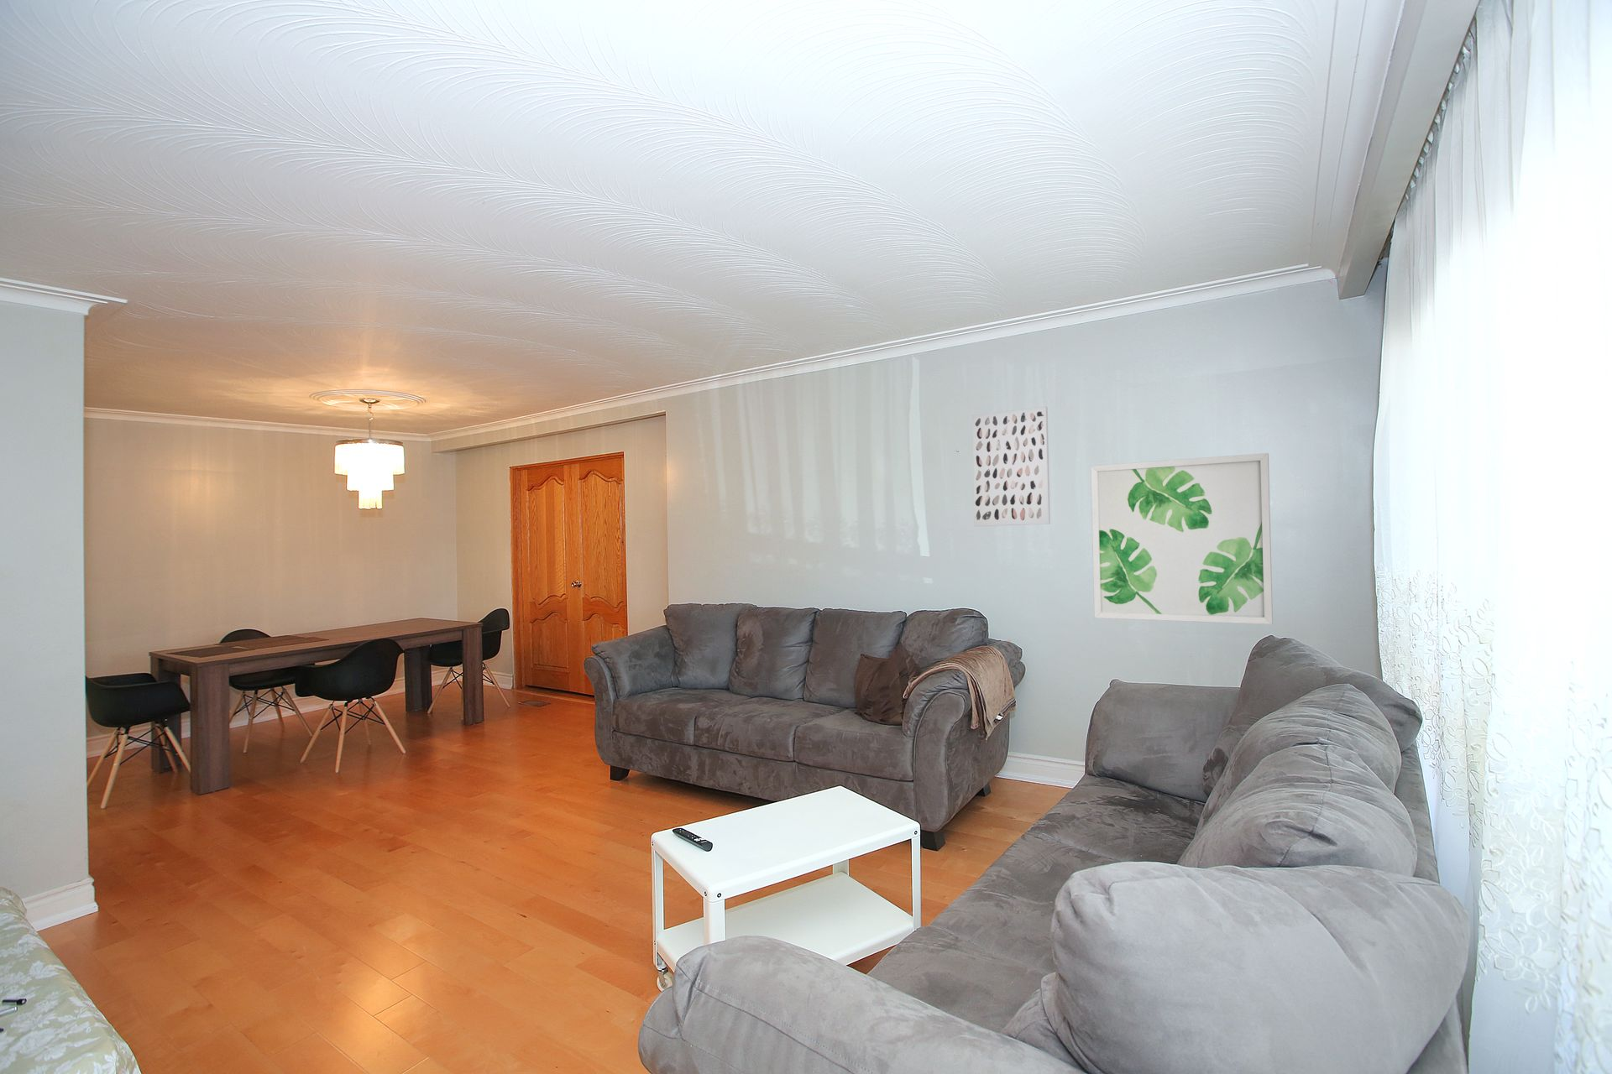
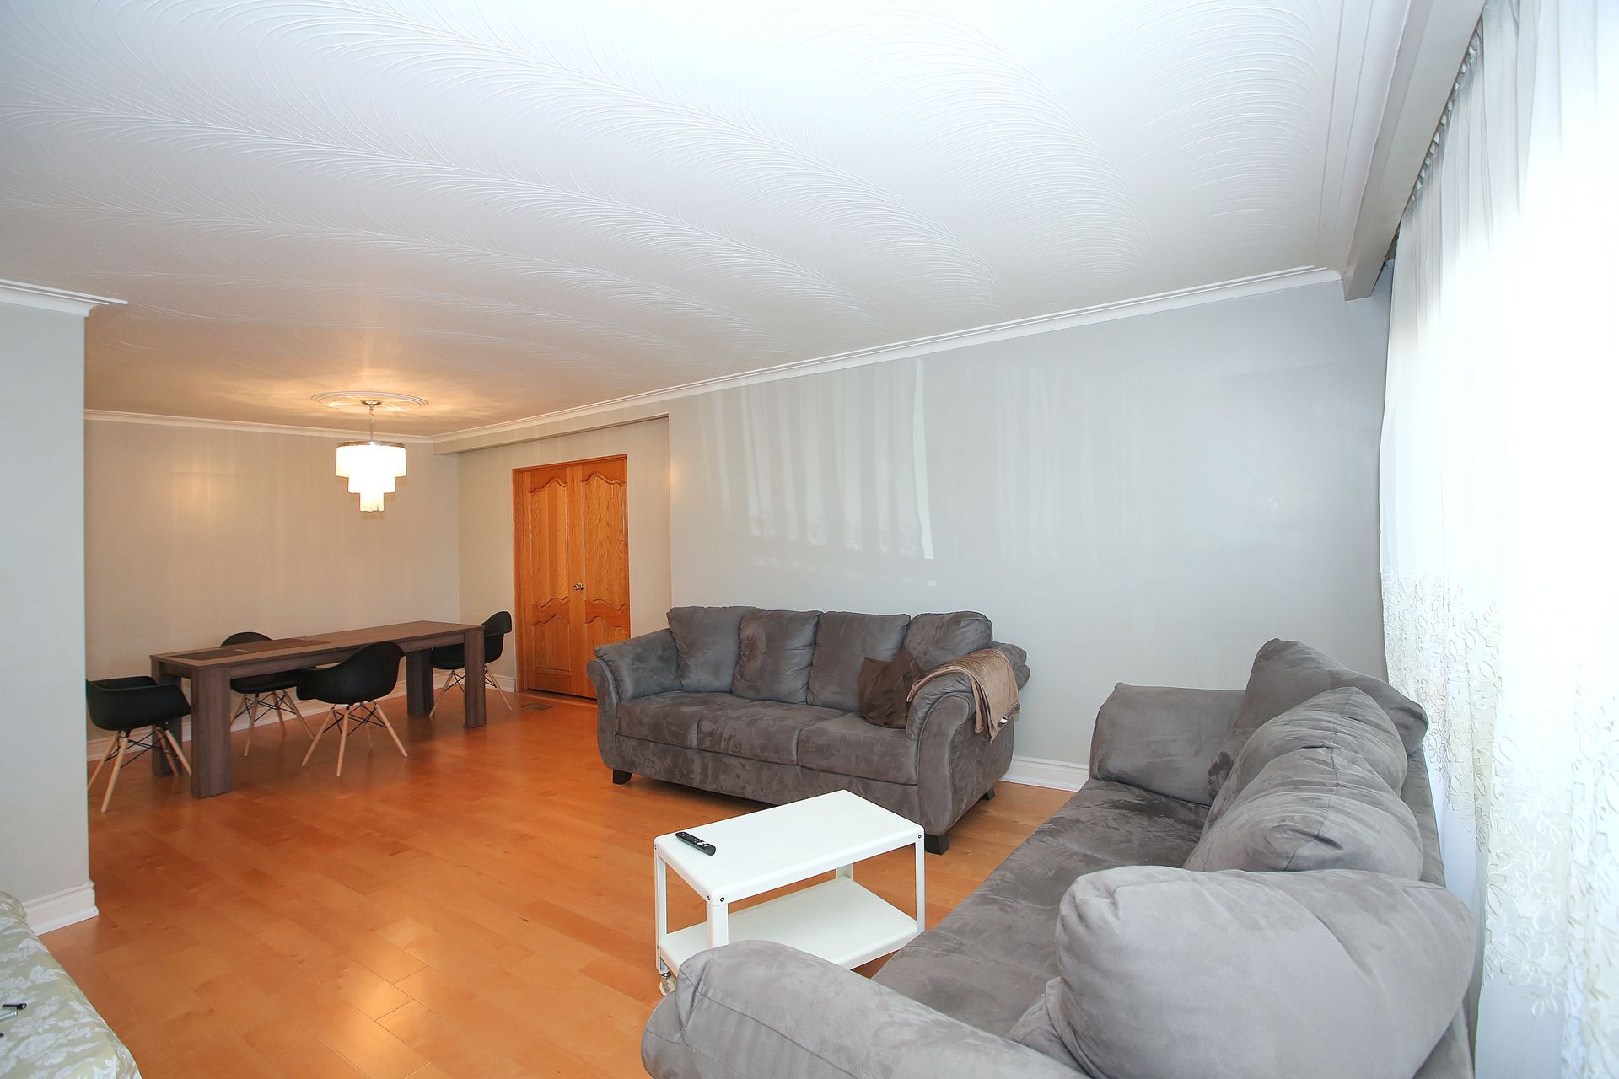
- wall art [1090,452,1274,625]
- wall art [972,406,1051,527]
